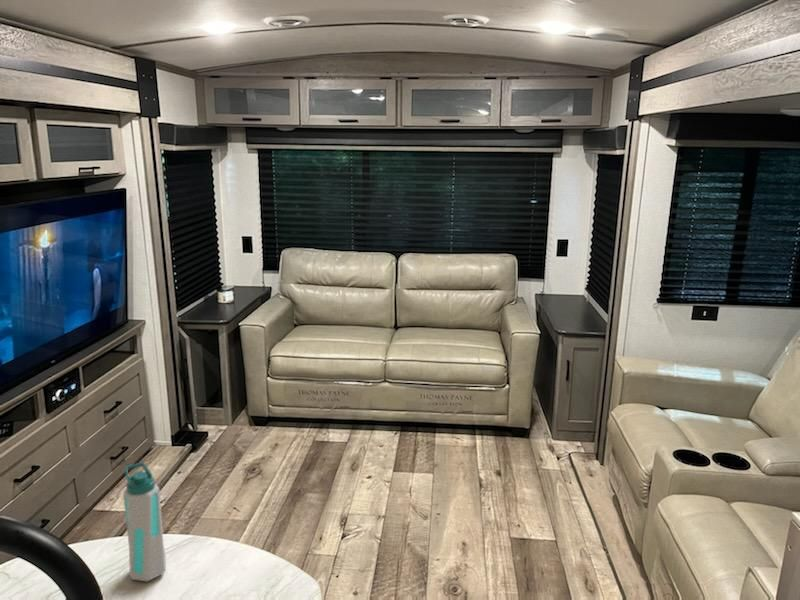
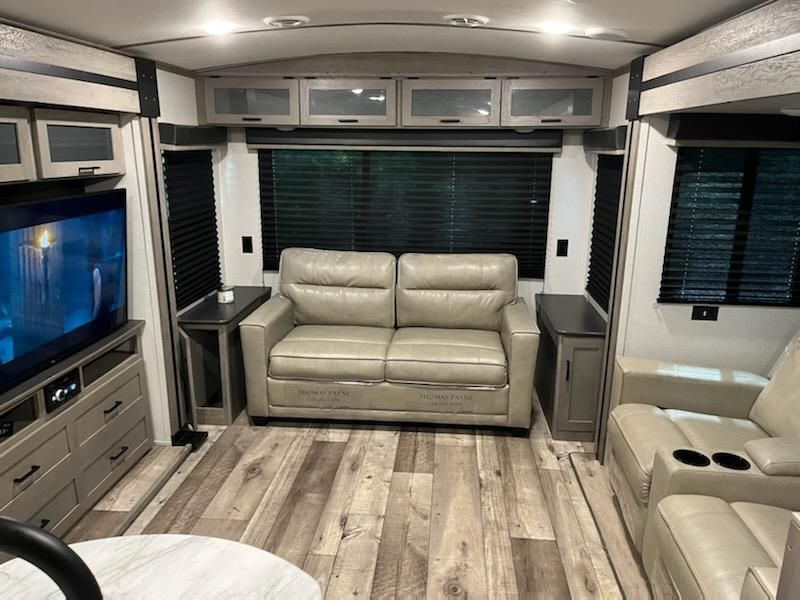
- water bottle [122,461,167,583]
